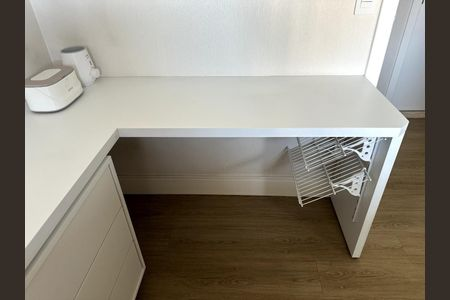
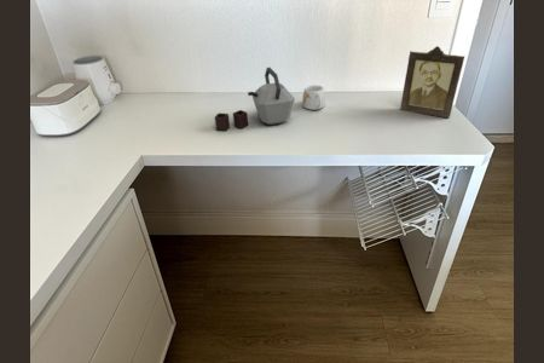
+ kettle [214,67,296,132]
+ photo frame [399,45,465,119]
+ mug [301,83,326,111]
